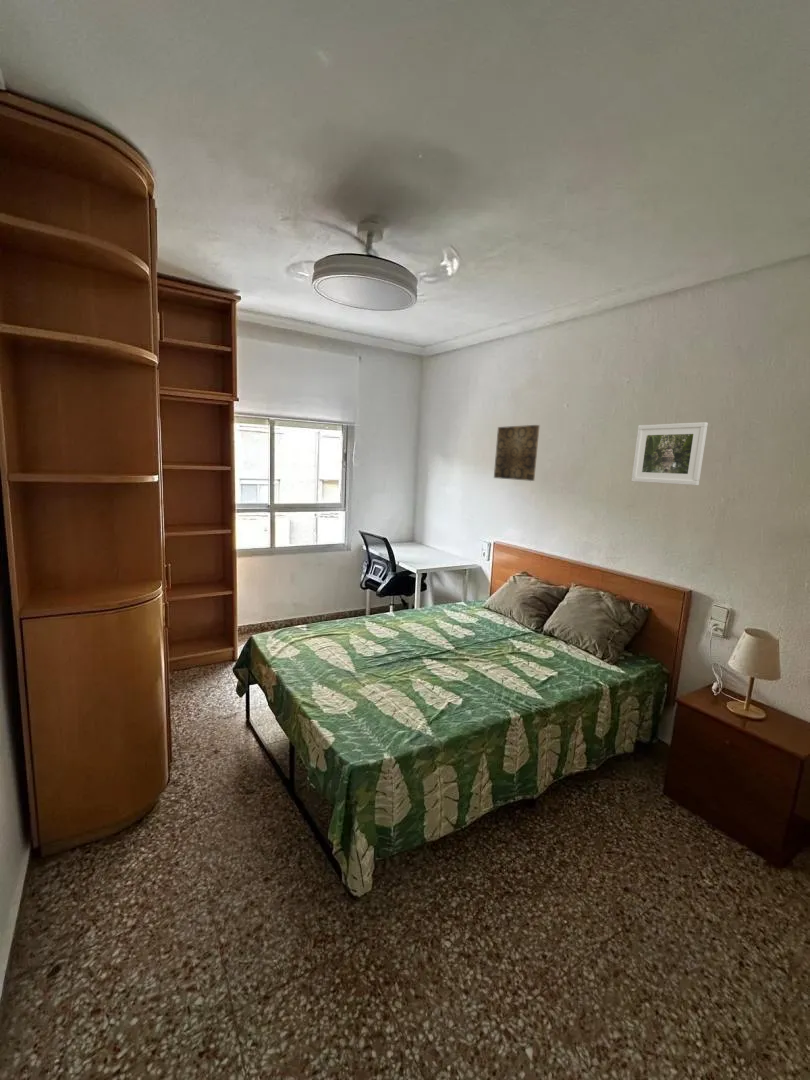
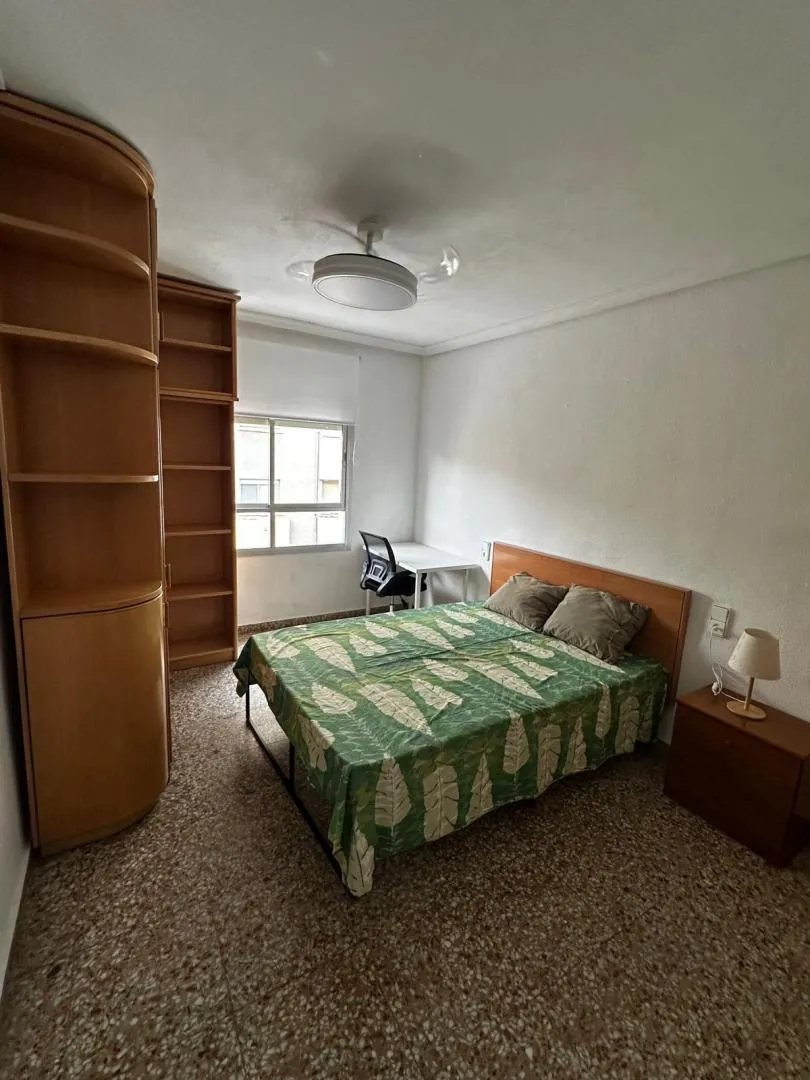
- wall art [493,424,541,482]
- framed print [630,421,709,486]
